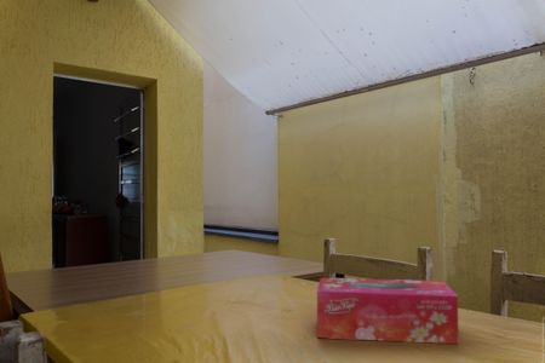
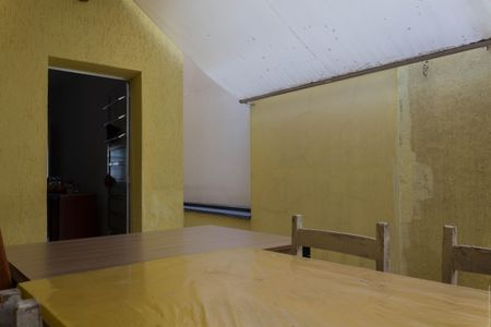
- tissue box [316,277,459,345]
